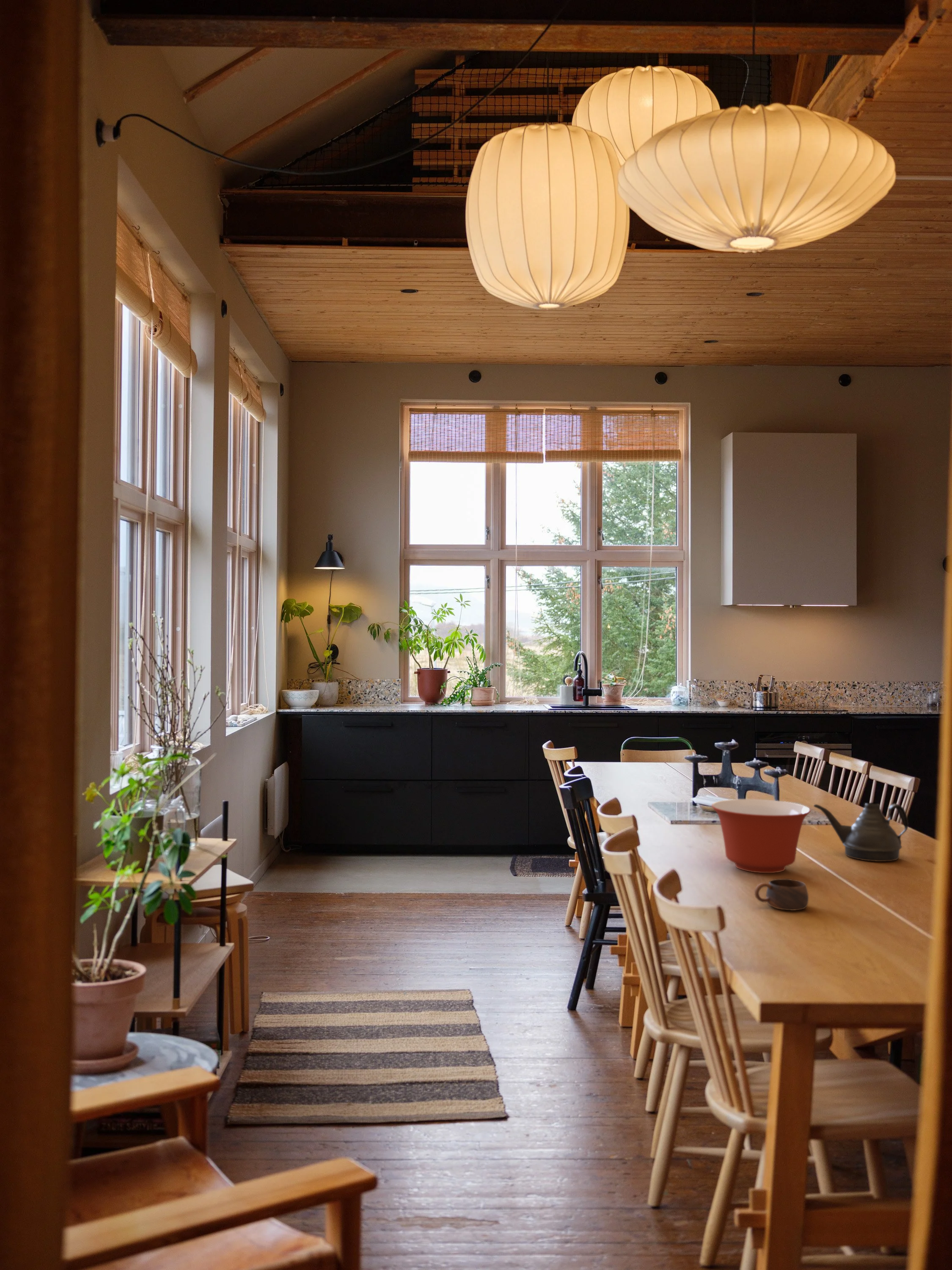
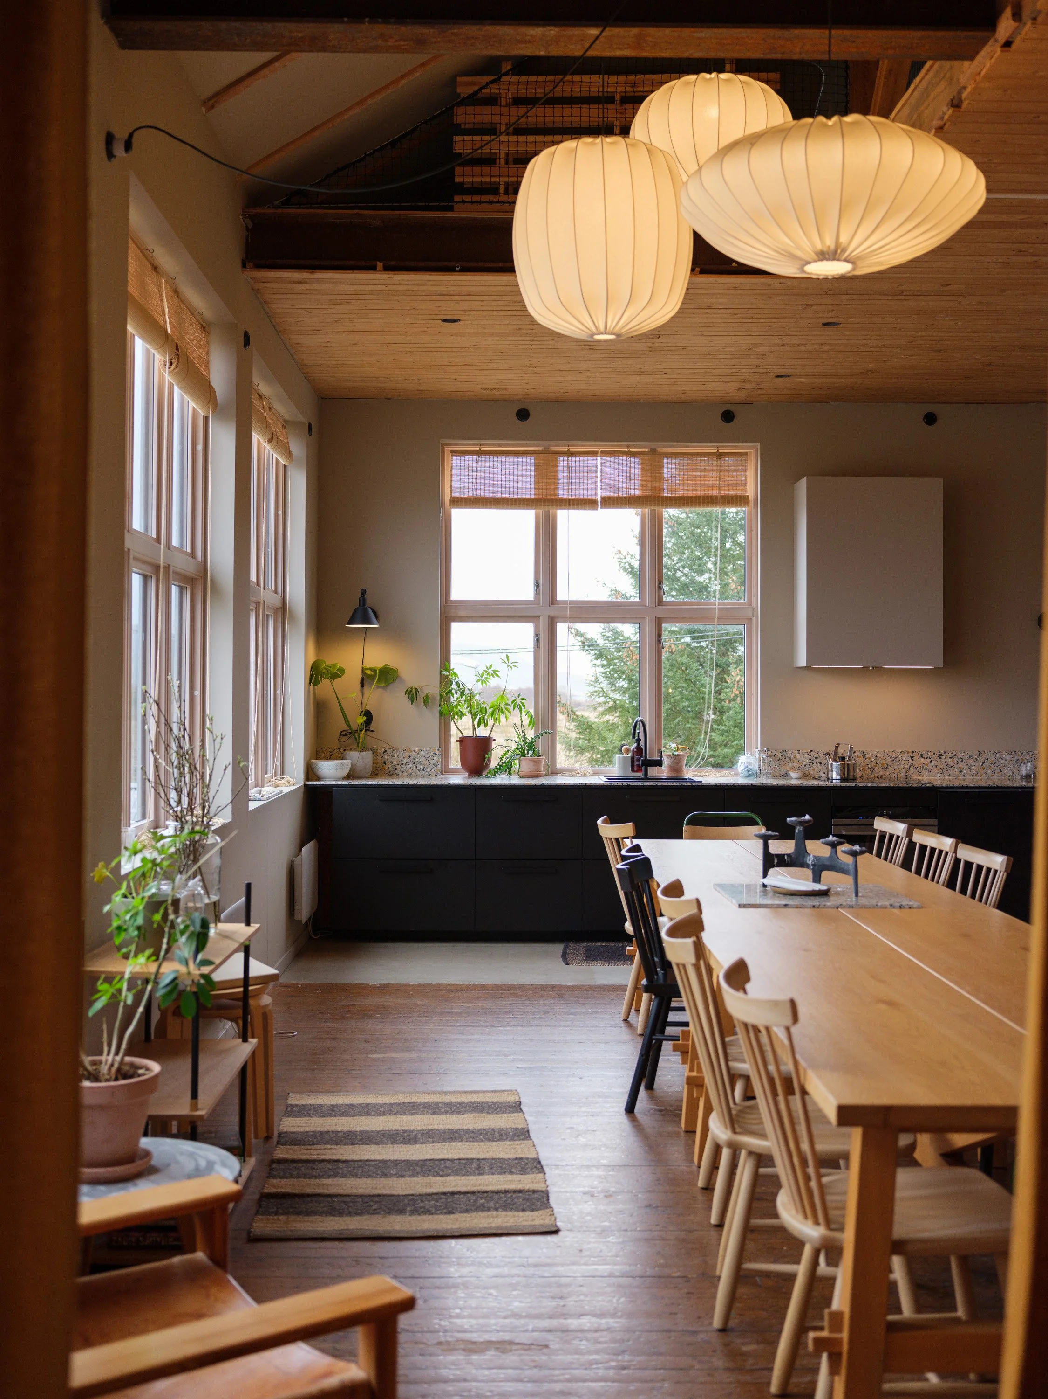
- teapot [813,802,909,862]
- cup [754,878,809,911]
- mixing bowl [711,799,811,873]
